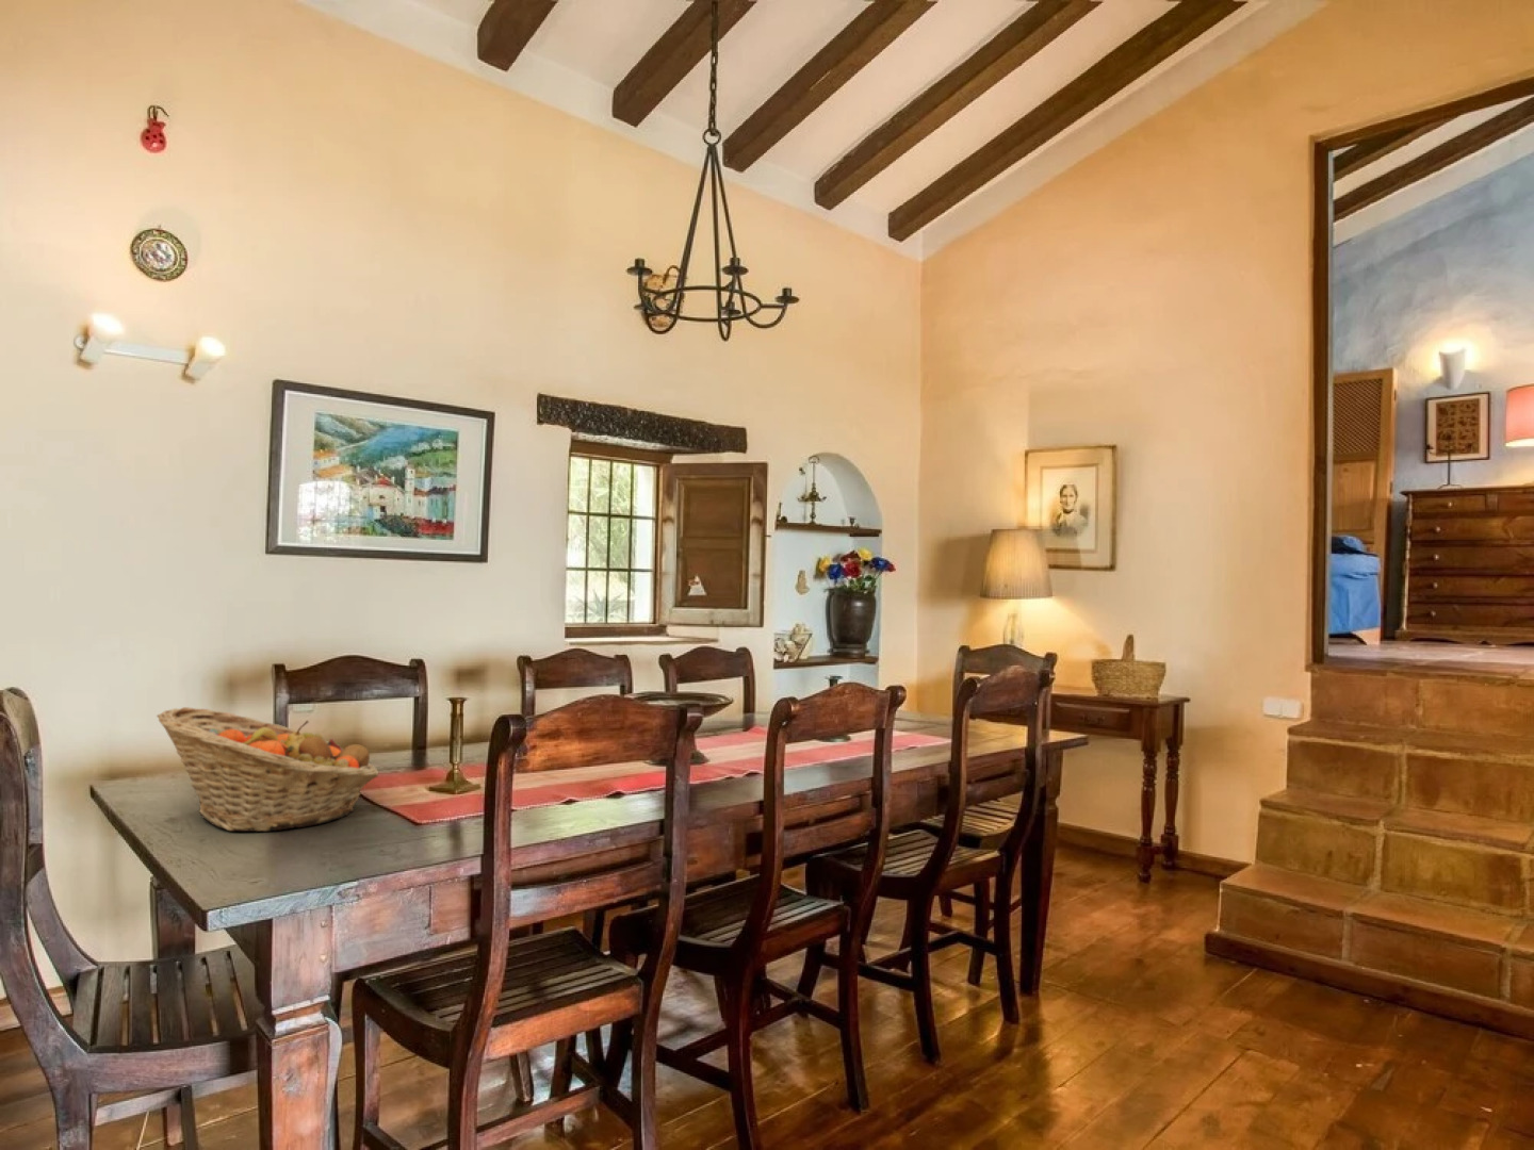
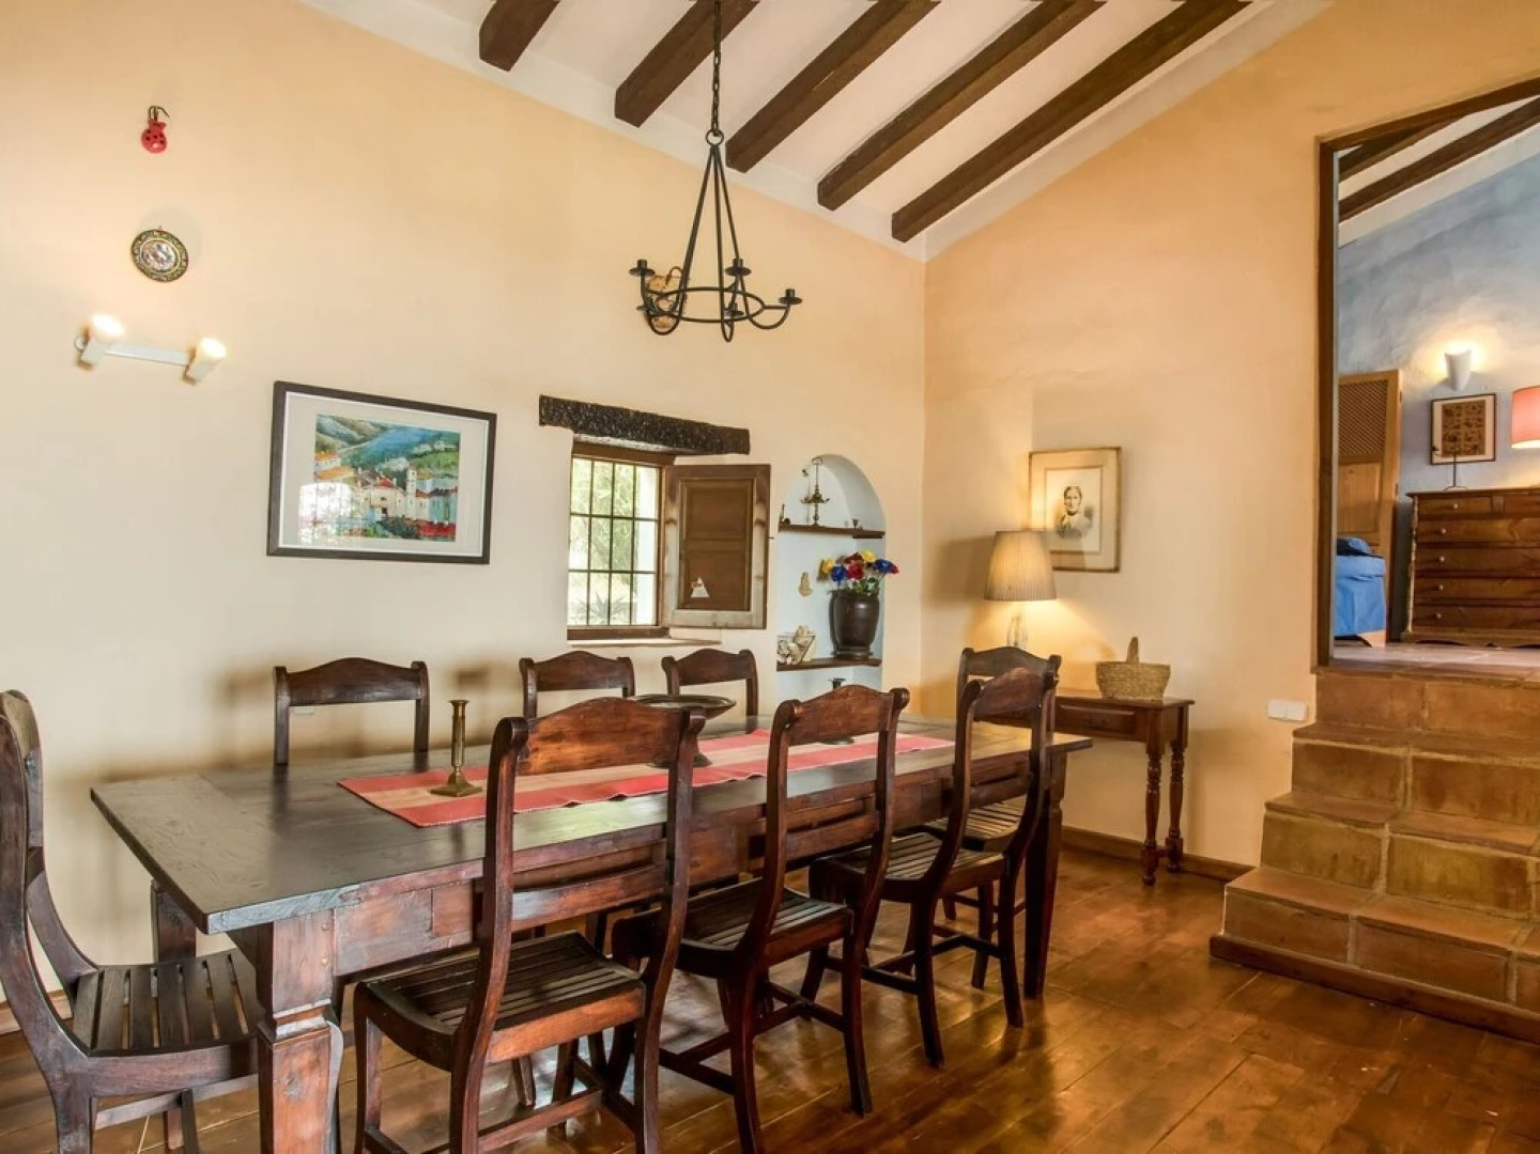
- fruit basket [156,705,379,832]
